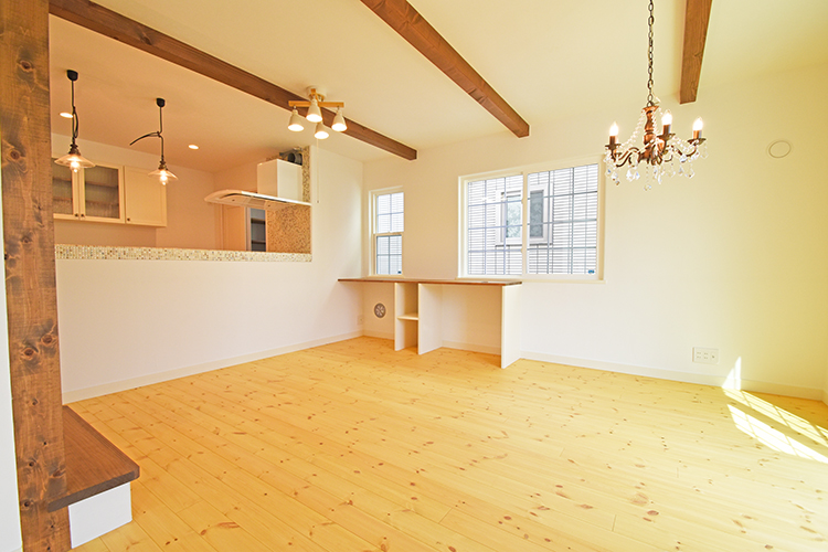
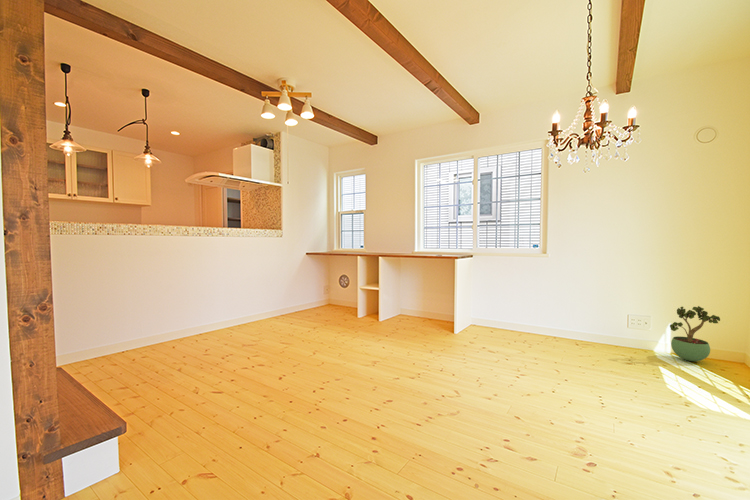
+ potted plant [669,305,721,362]
